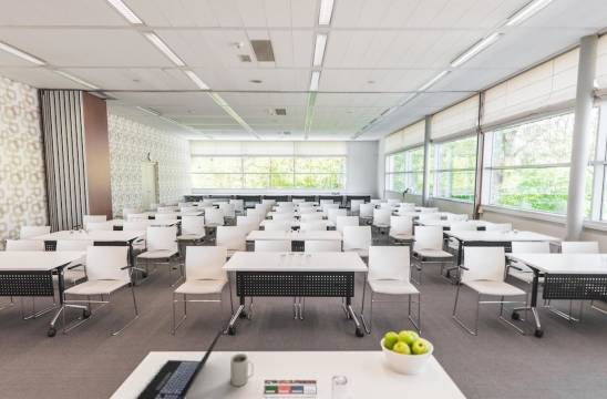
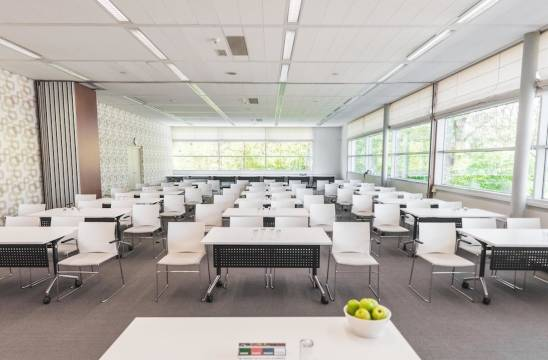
- laptop [135,330,223,399]
- mug [229,352,255,387]
